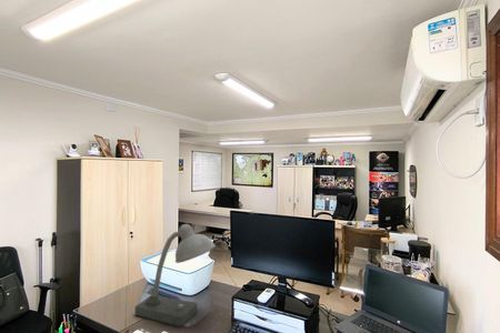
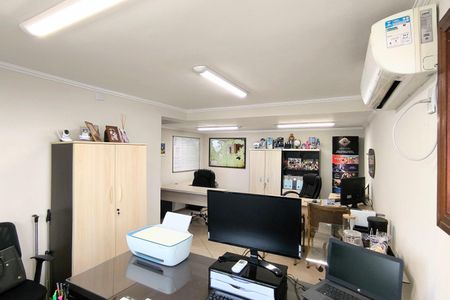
- desk lamp [134,223,217,327]
